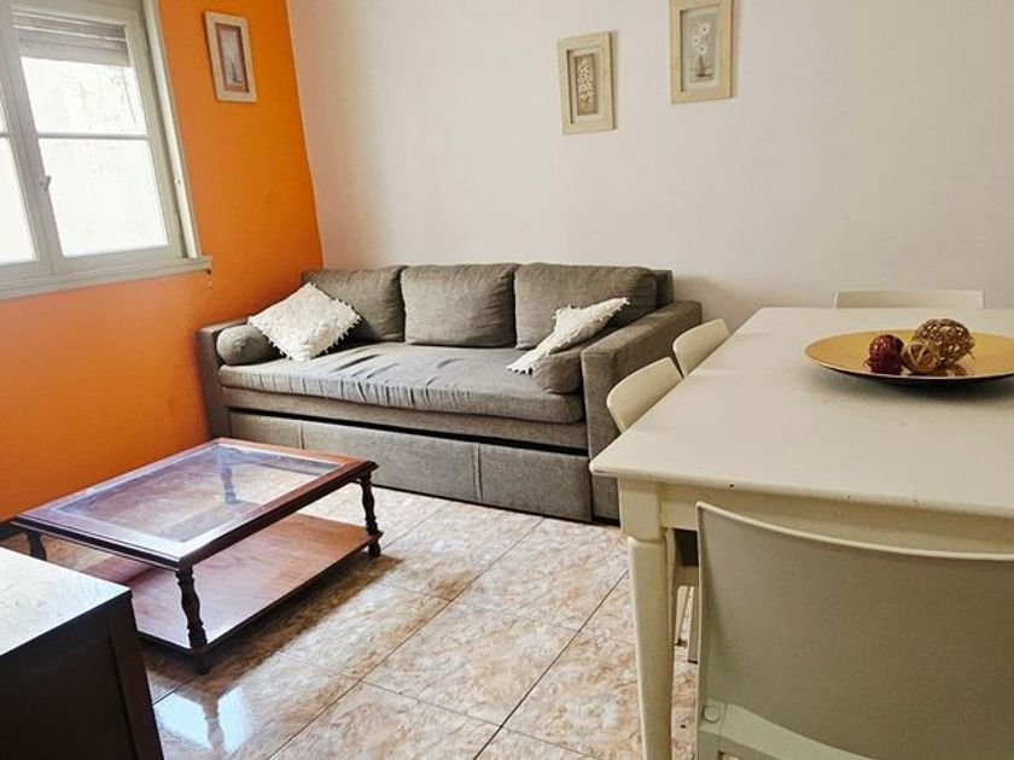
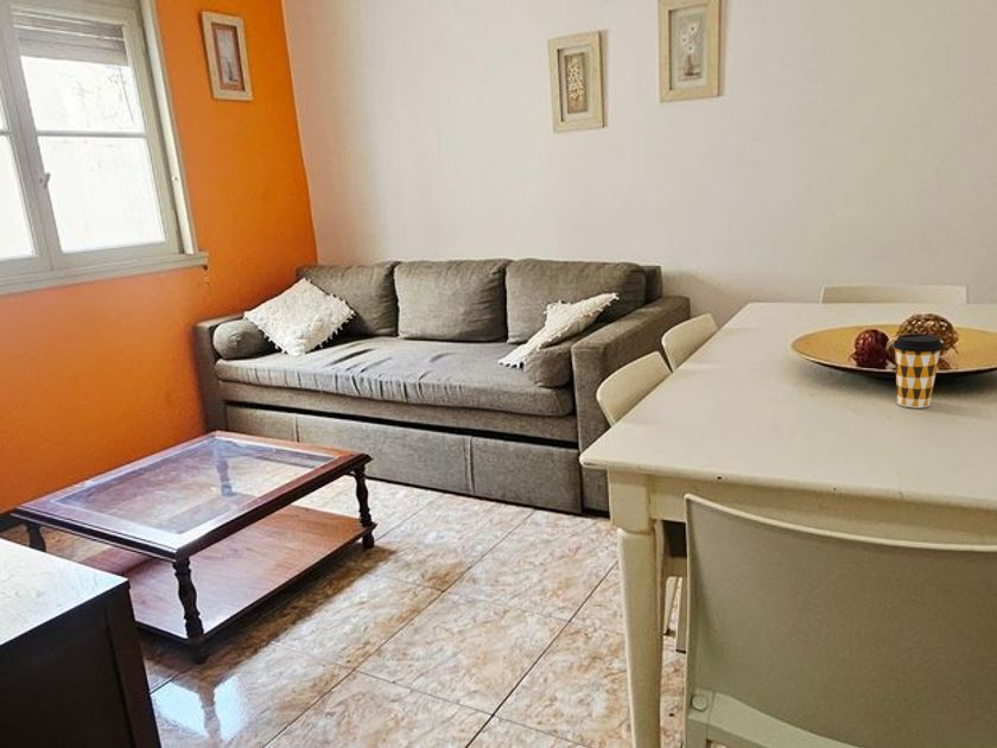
+ coffee cup [891,332,945,408]
